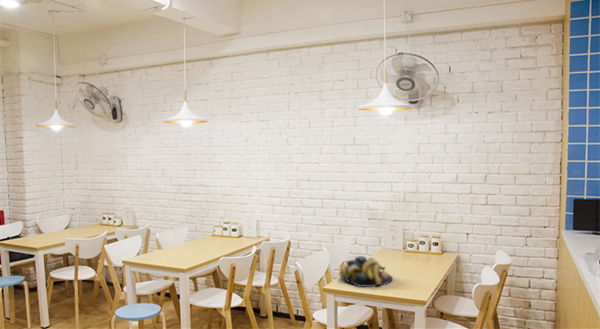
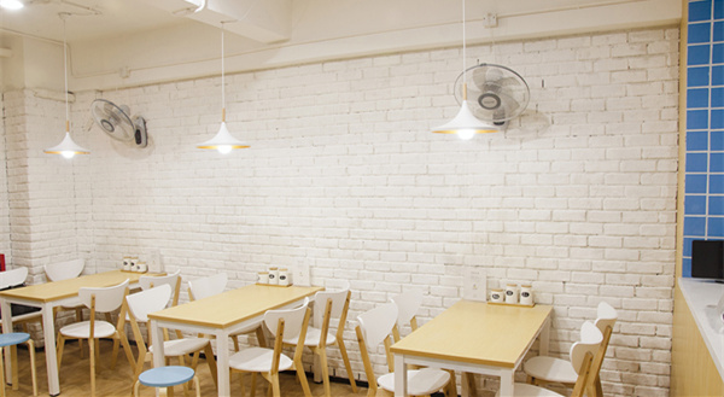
- fruit bowl [338,255,393,288]
